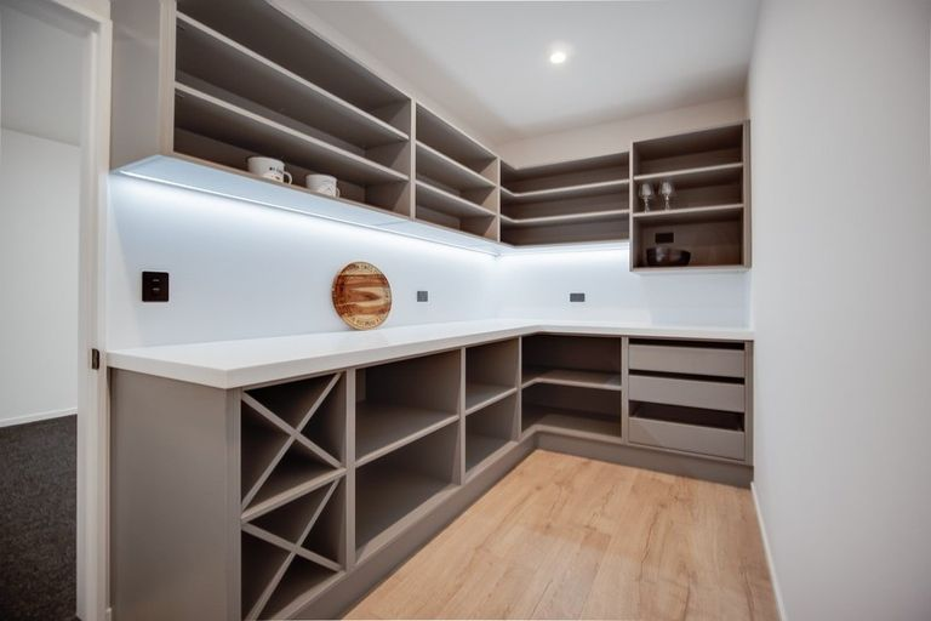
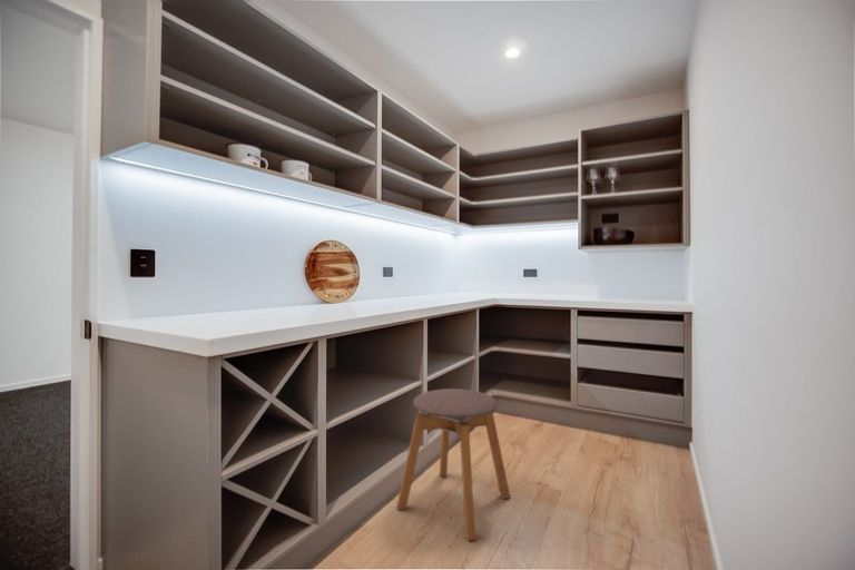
+ stool [395,387,512,542]
